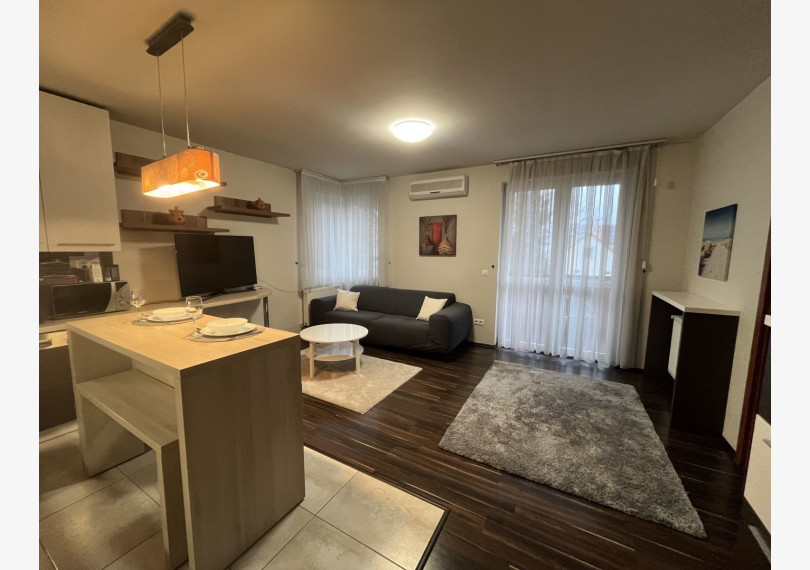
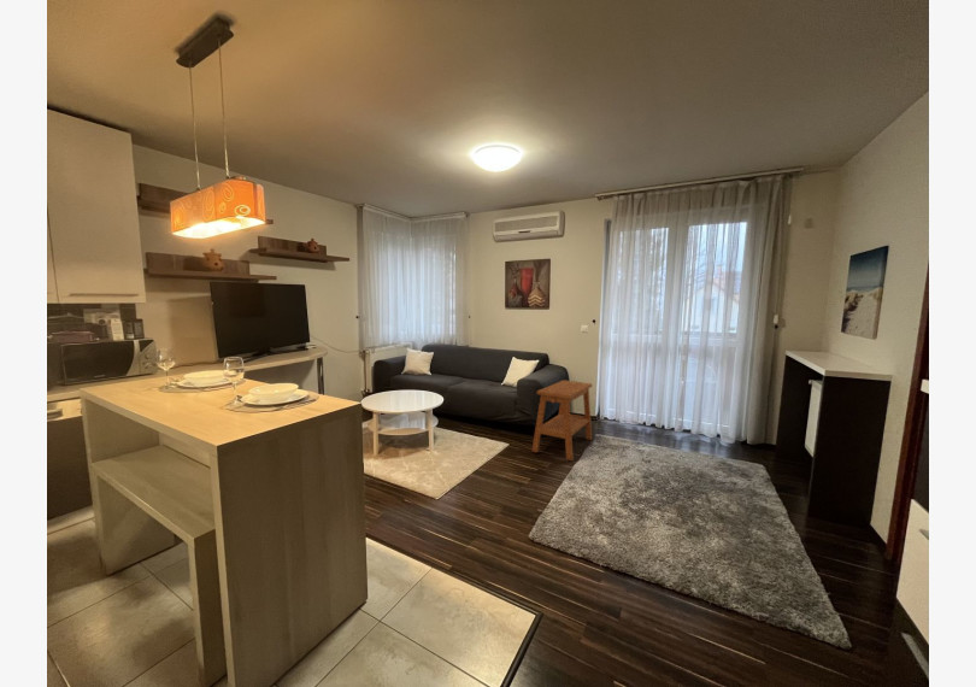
+ side table [531,380,593,462]
